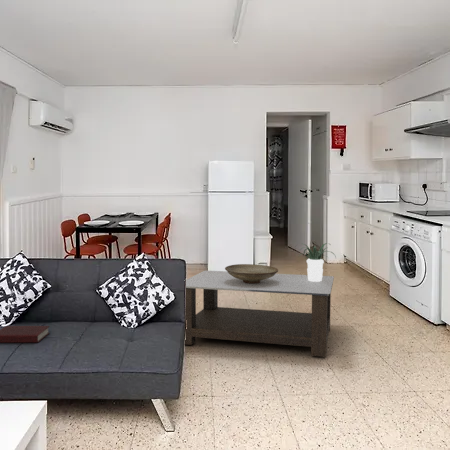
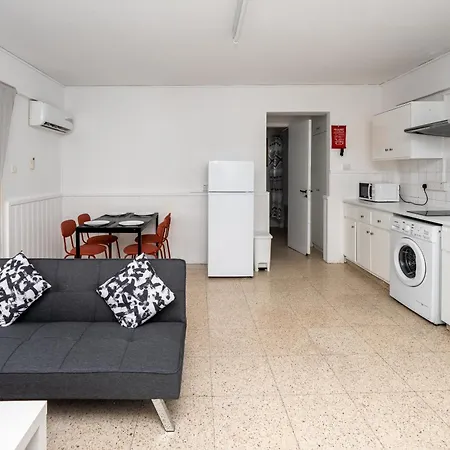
- decorative bowl [224,263,279,284]
- book [0,325,50,344]
- potted plant [294,242,337,282]
- coffee table [184,270,335,358]
